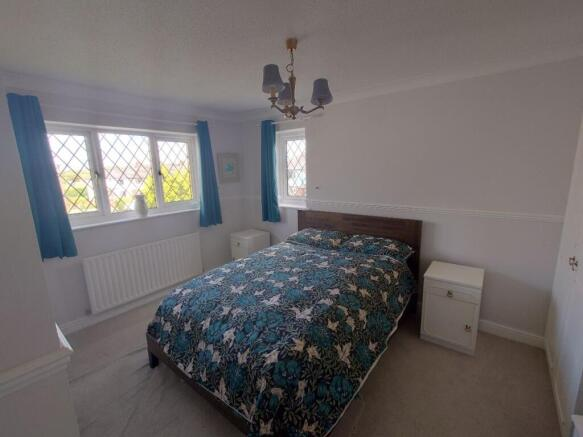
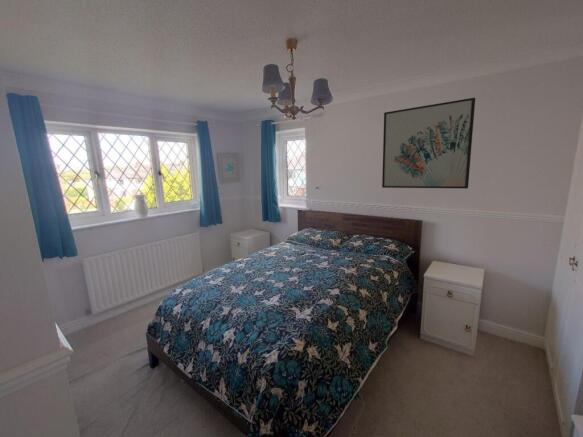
+ wall art [381,97,476,189]
